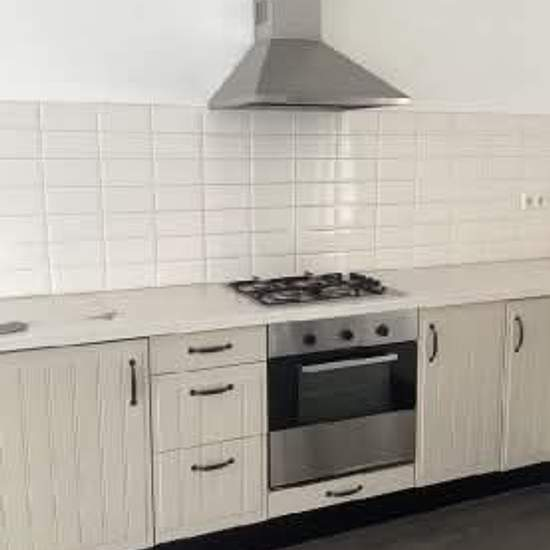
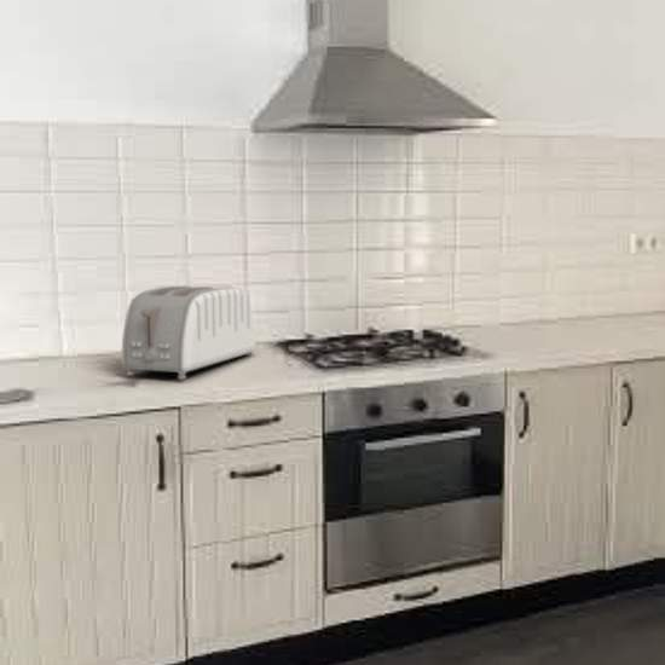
+ toaster [121,284,258,380]
